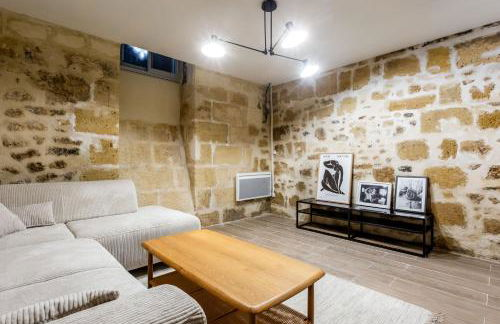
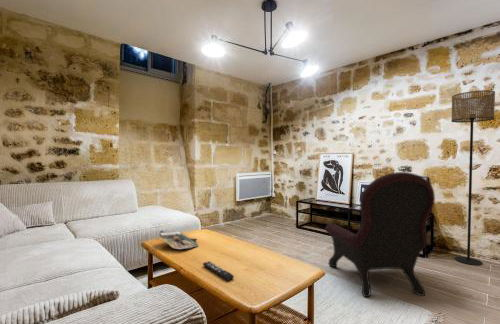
+ remote control [202,260,235,282]
+ magazine [158,230,199,250]
+ floor lamp [450,89,496,266]
+ armchair [324,171,436,298]
